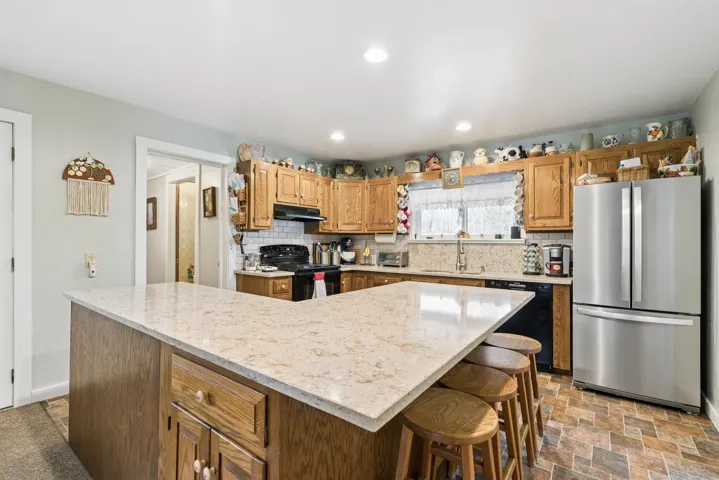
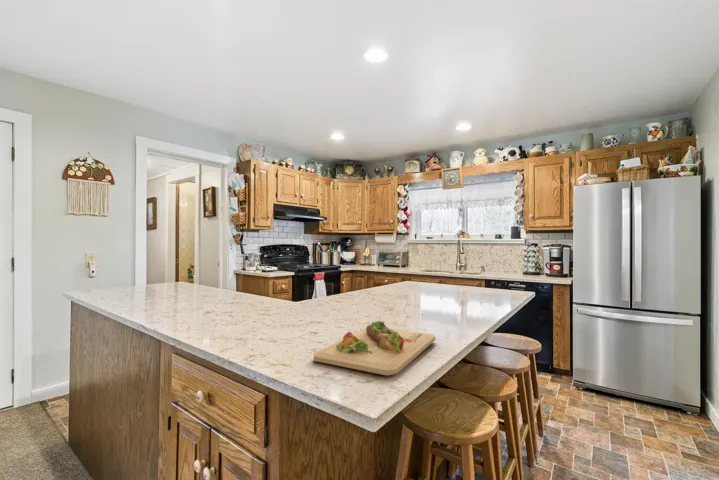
+ cutting board [313,320,436,377]
